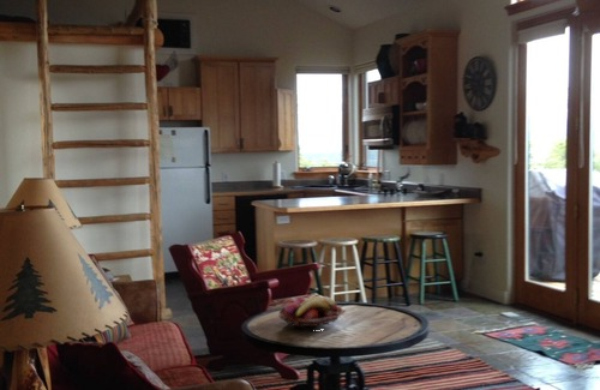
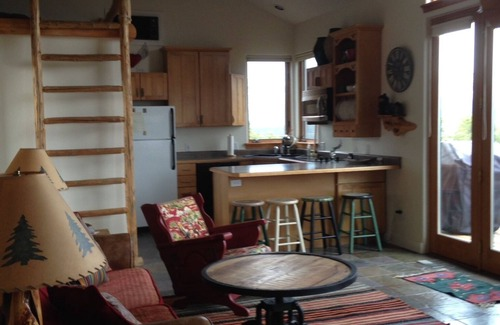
- fruit basket [277,295,347,330]
